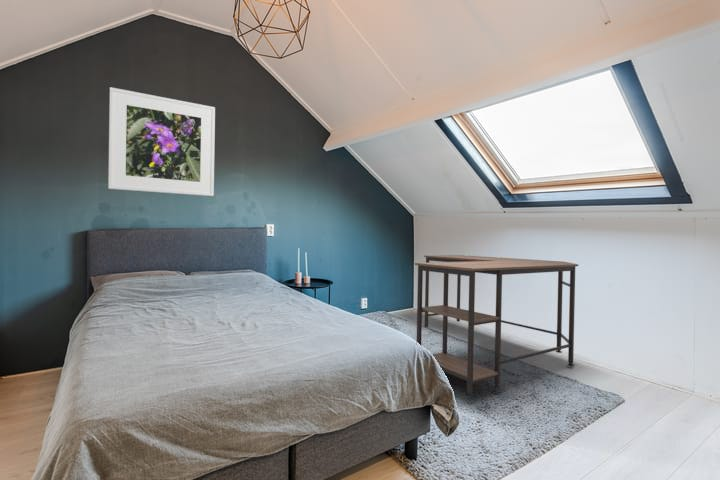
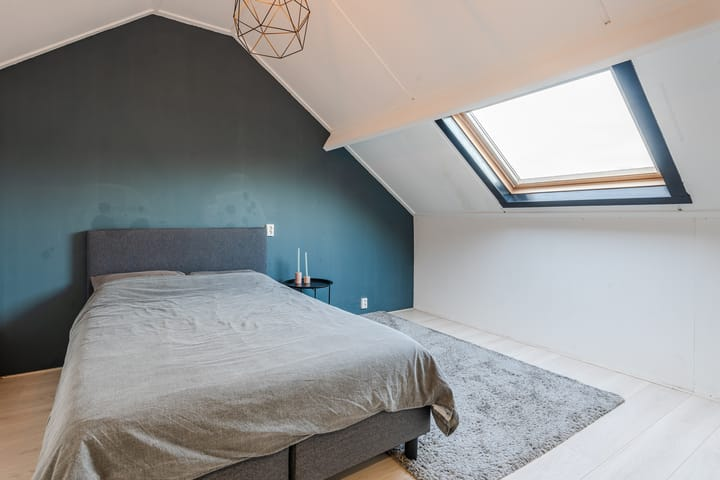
- desk [414,254,579,397]
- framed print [107,86,216,197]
